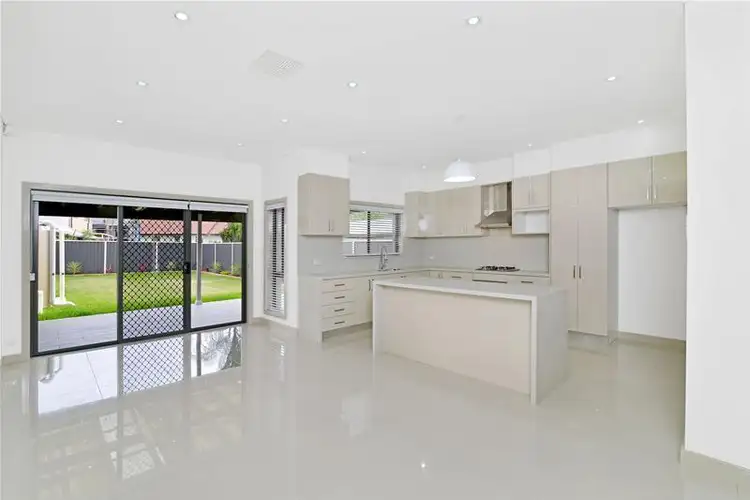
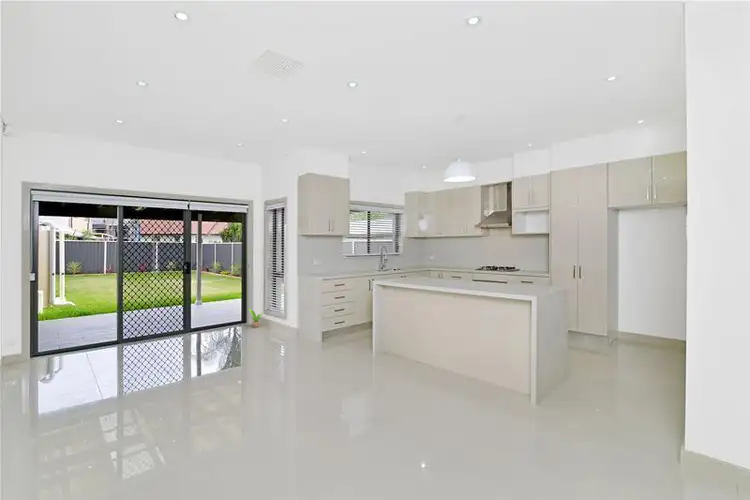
+ potted plant [247,307,265,328]
